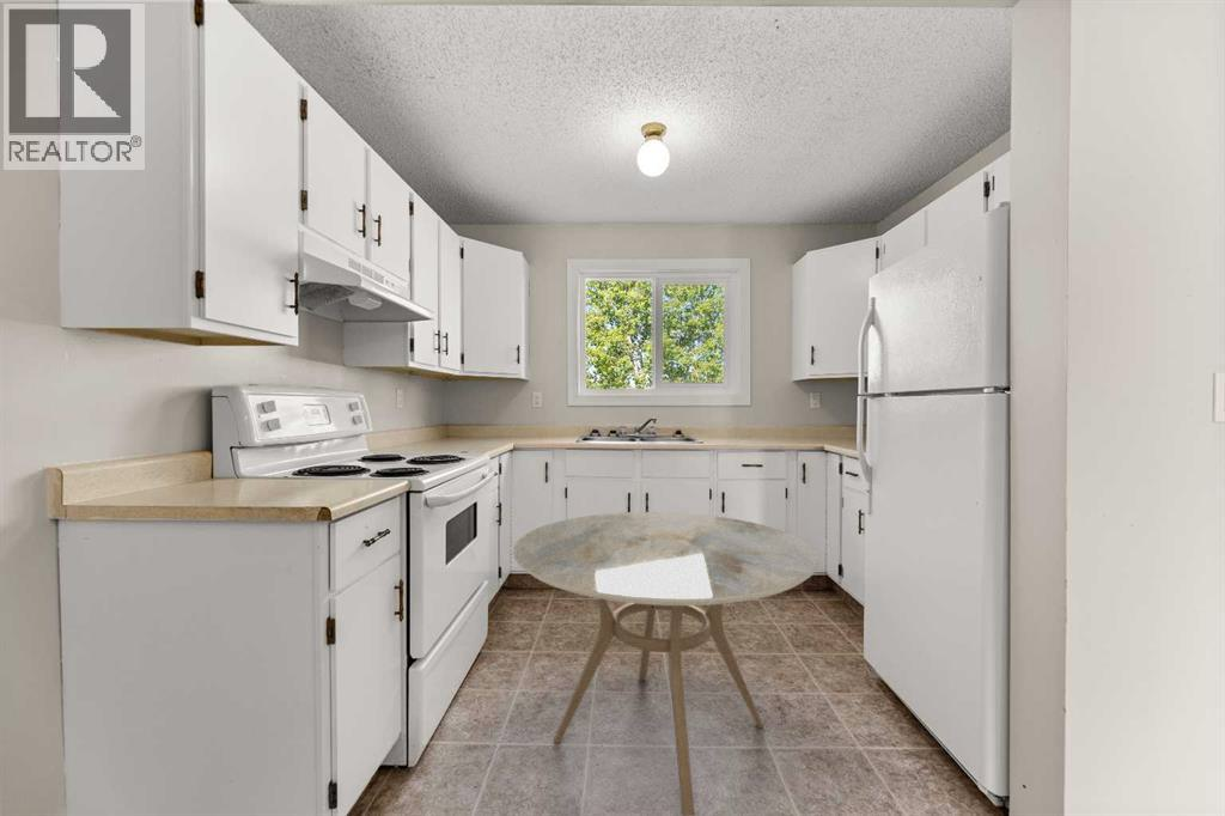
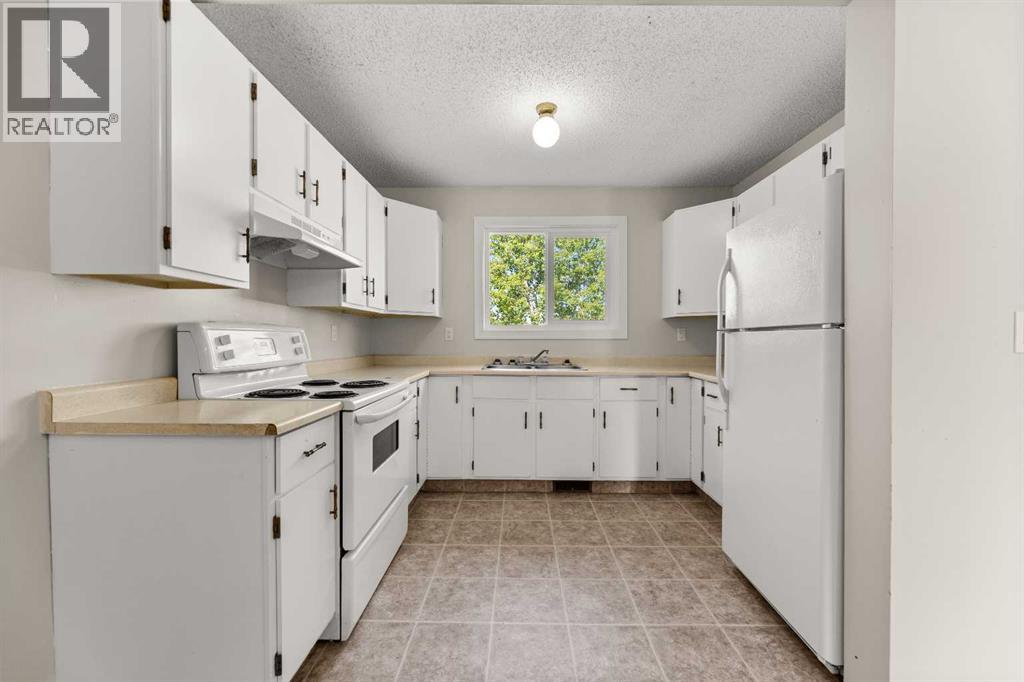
- dining table [512,511,819,816]
